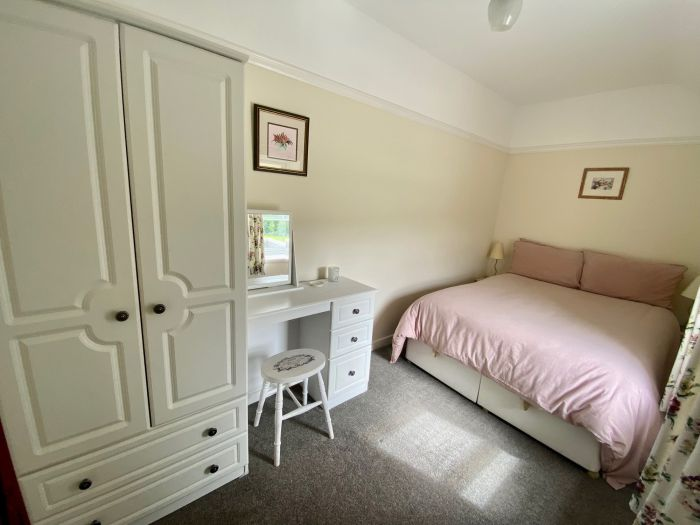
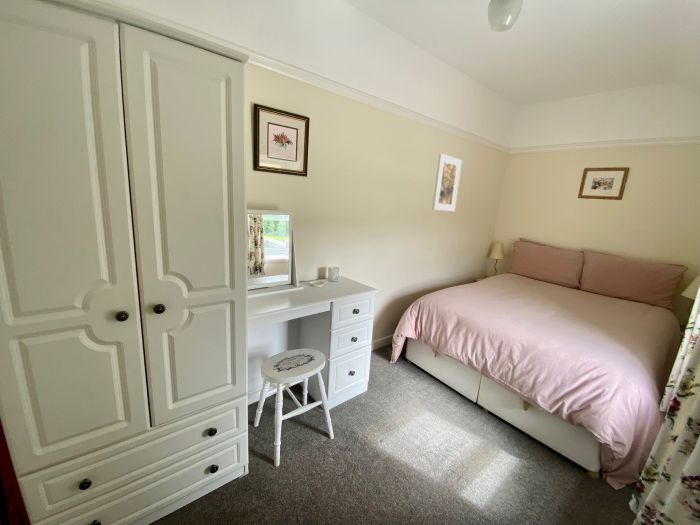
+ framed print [431,153,463,212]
